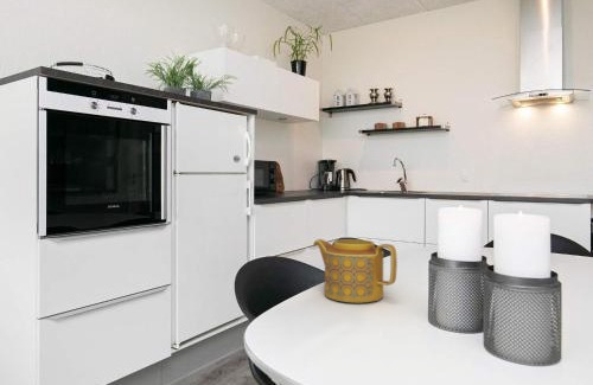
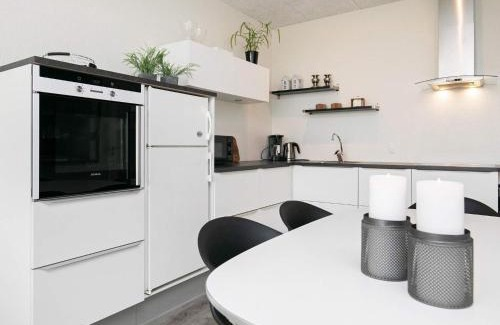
- teapot [312,238,398,303]
